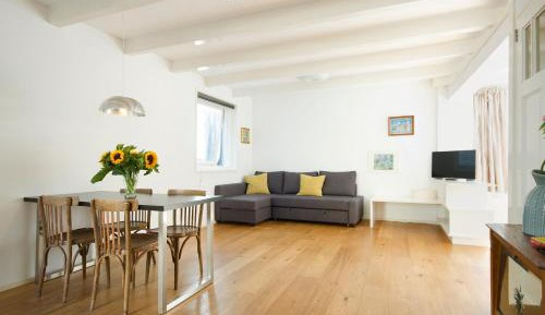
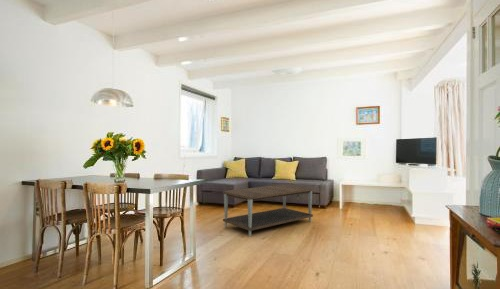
+ coffee table [222,183,314,238]
